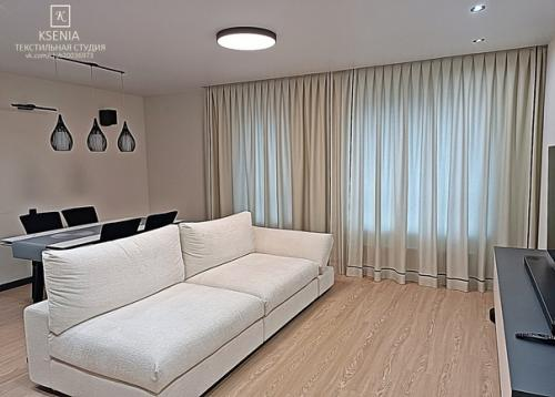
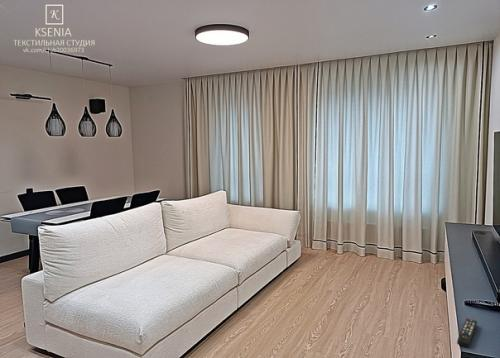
+ remote control [456,317,478,349]
